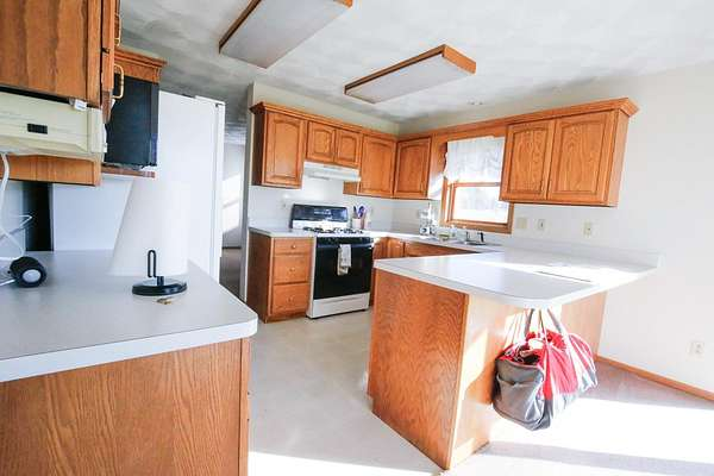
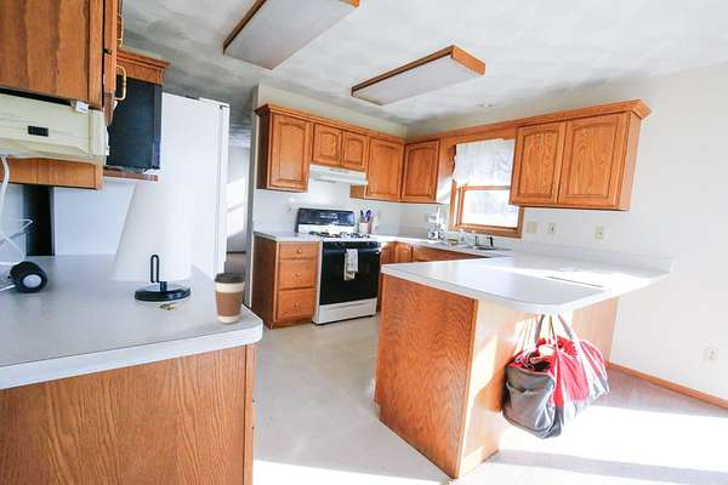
+ coffee cup [214,272,246,325]
